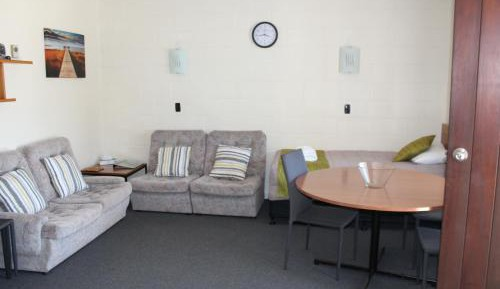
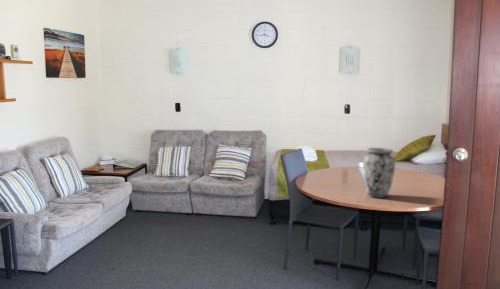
+ vase [362,147,396,199]
